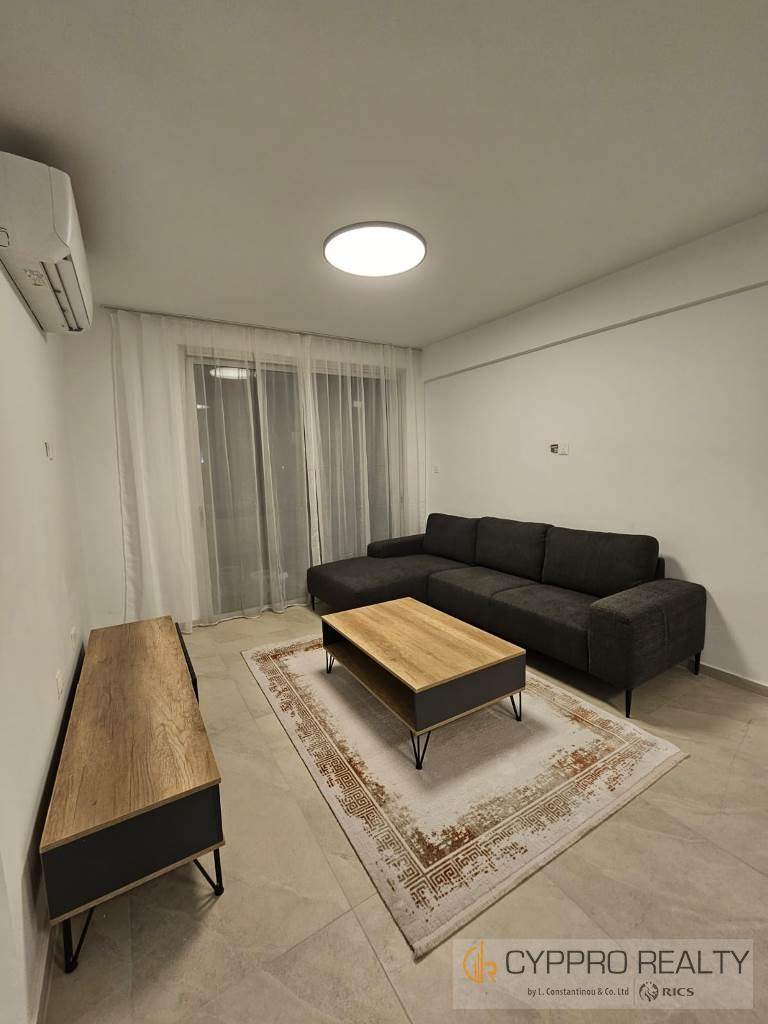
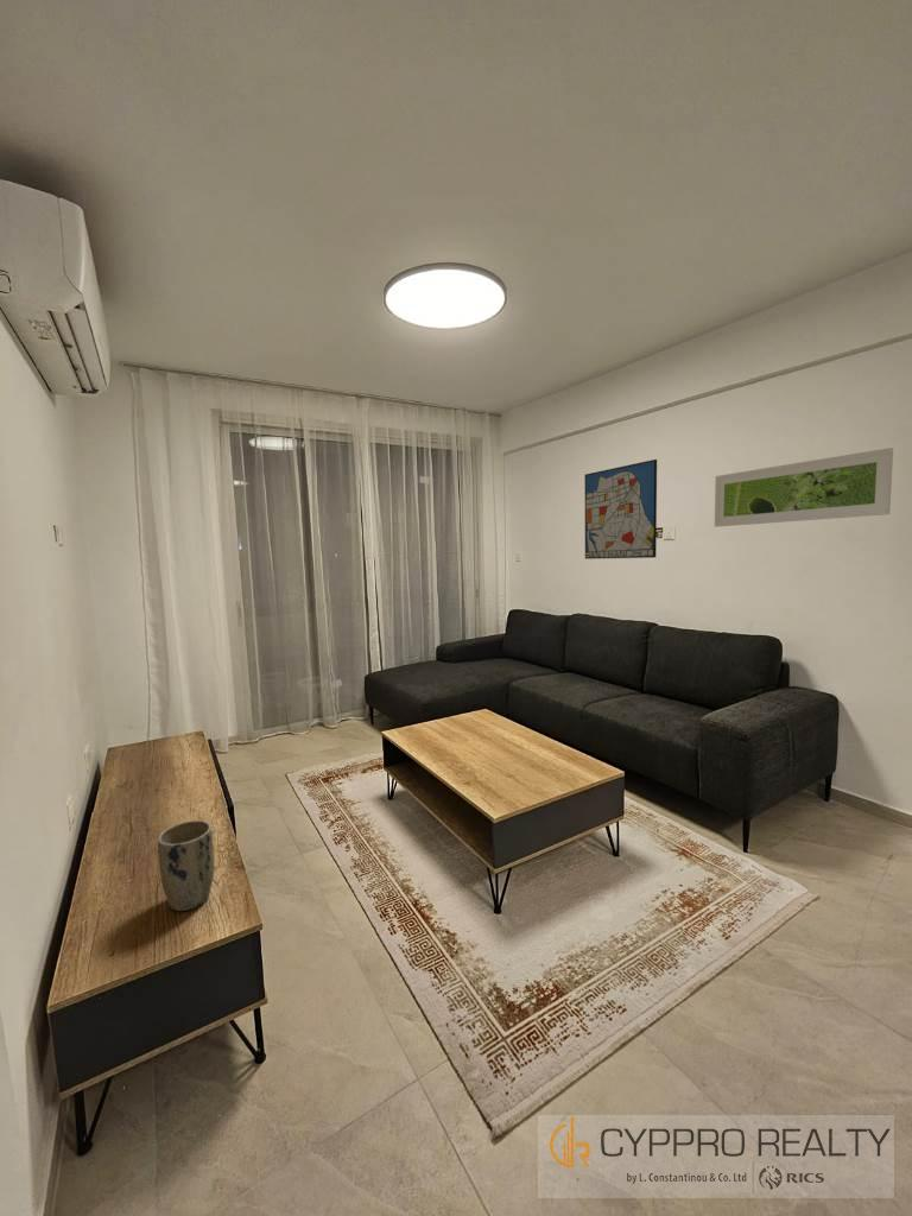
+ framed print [714,446,894,528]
+ plant pot [157,819,215,912]
+ wall art [583,458,658,560]
